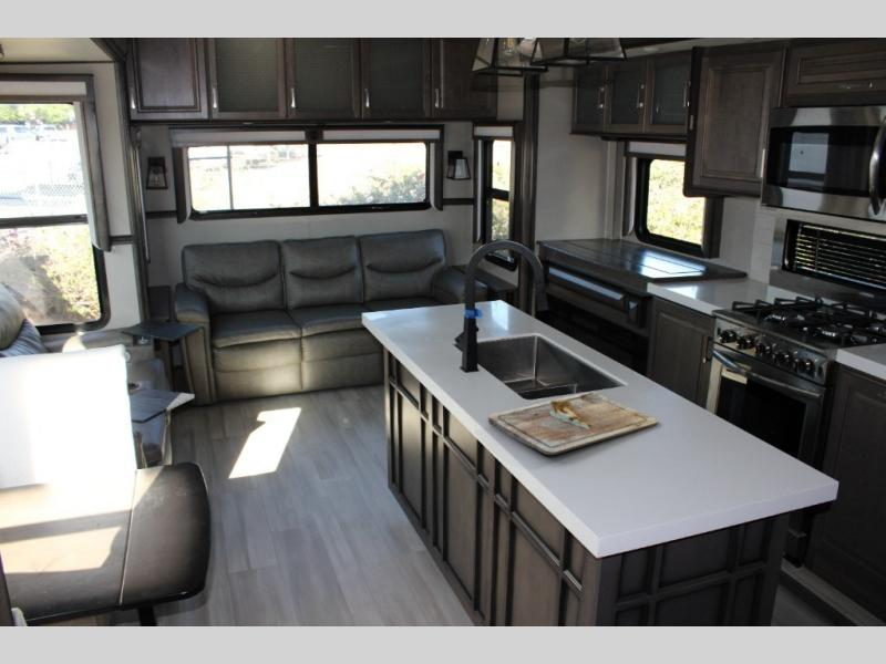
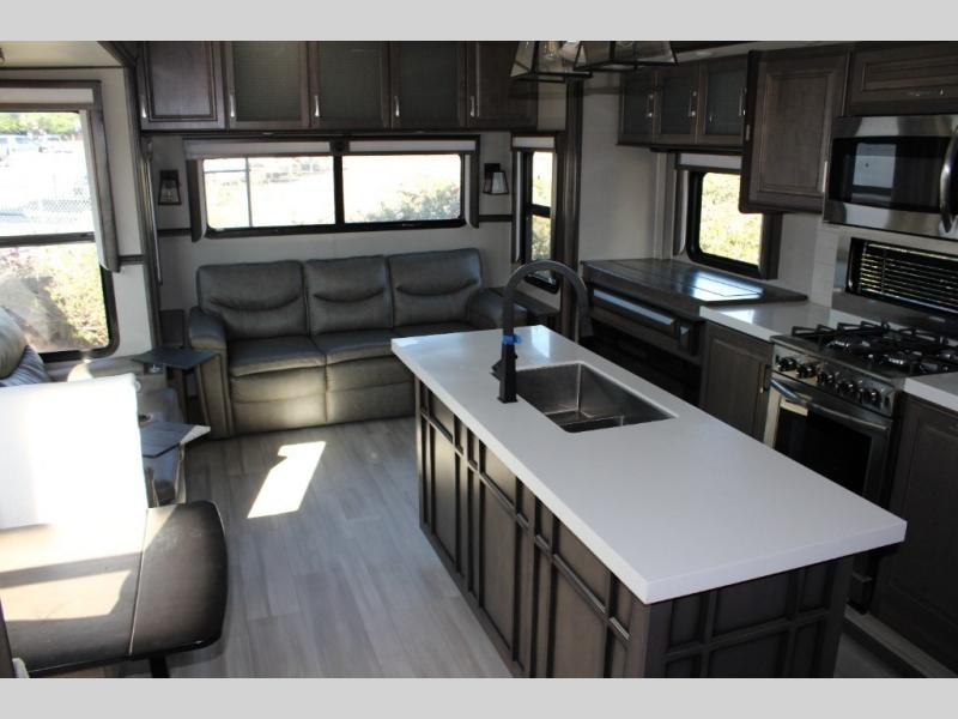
- cutting board [487,391,659,456]
